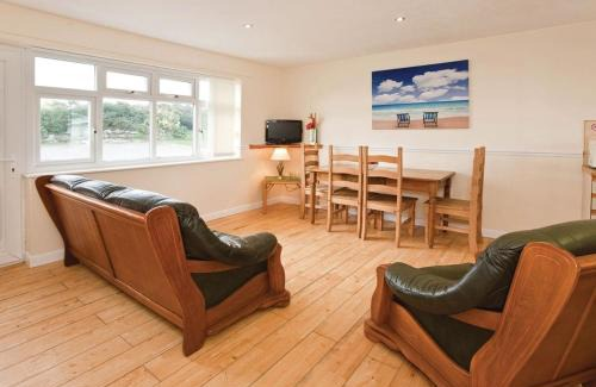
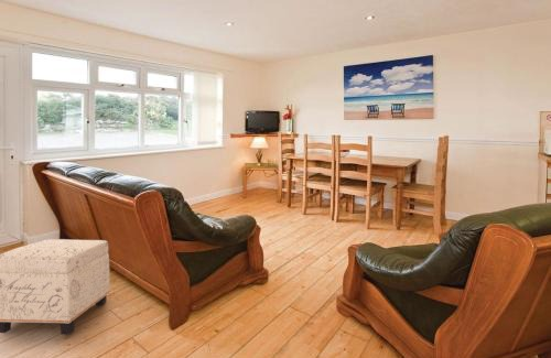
+ ottoman [0,238,110,336]
